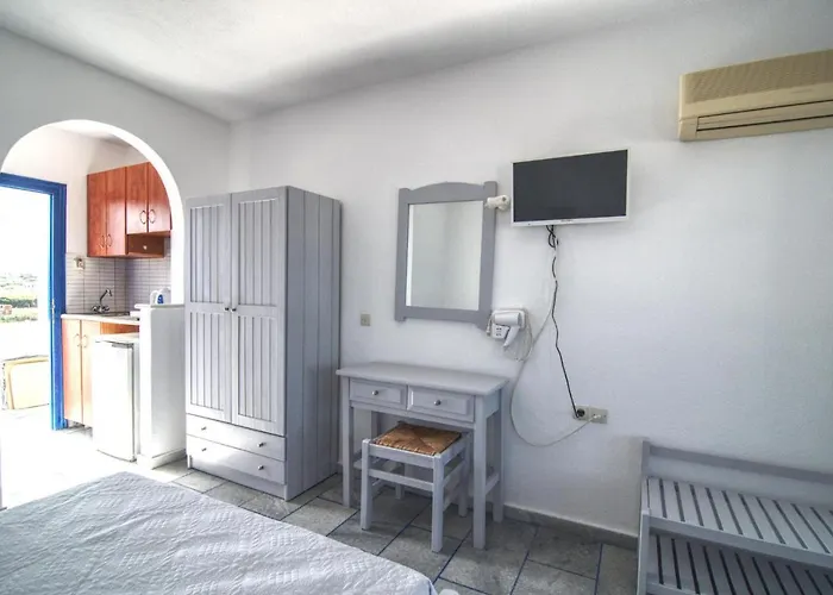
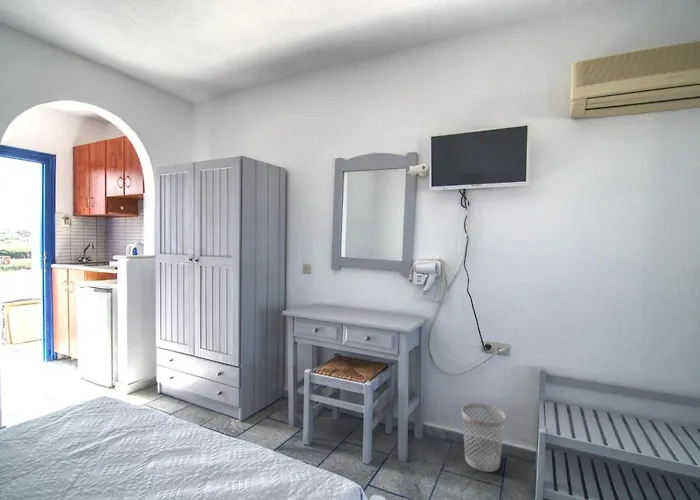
+ wastebasket [461,402,506,473]
